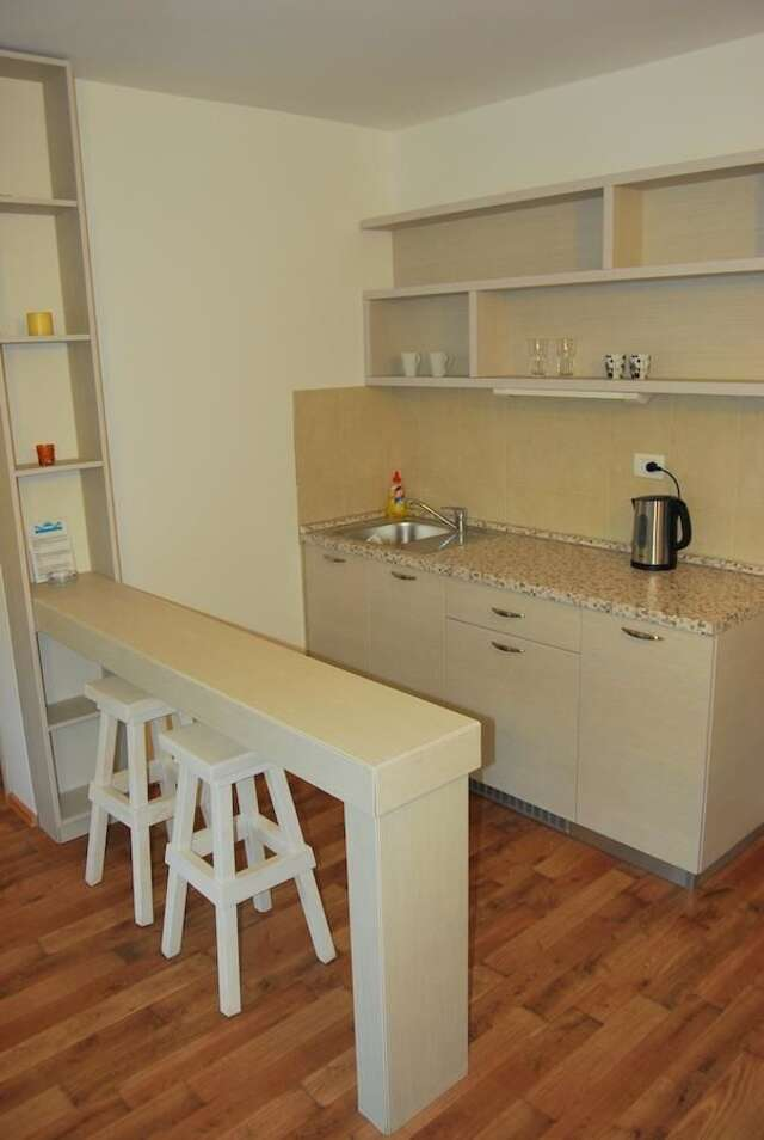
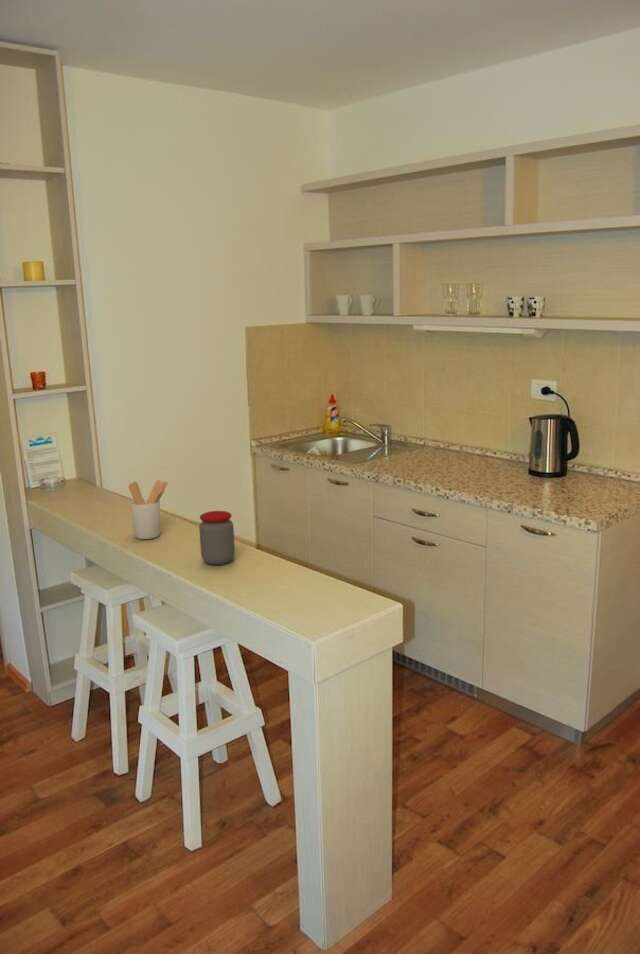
+ jar [198,510,236,566]
+ utensil holder [127,479,169,540]
